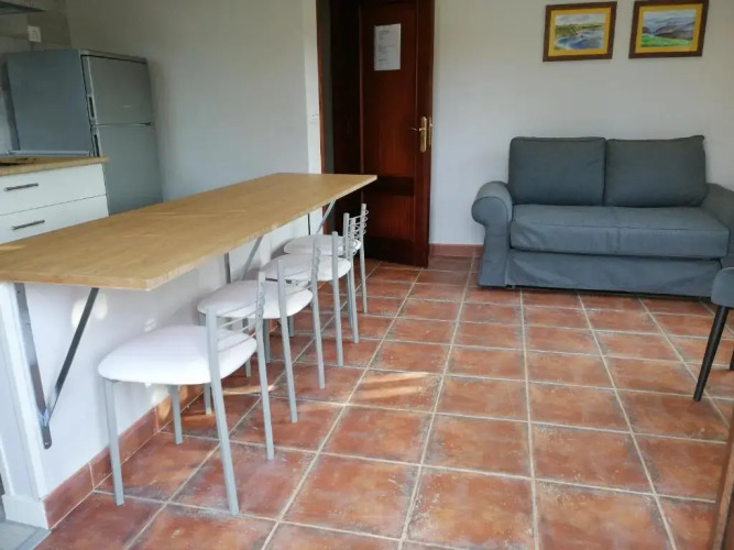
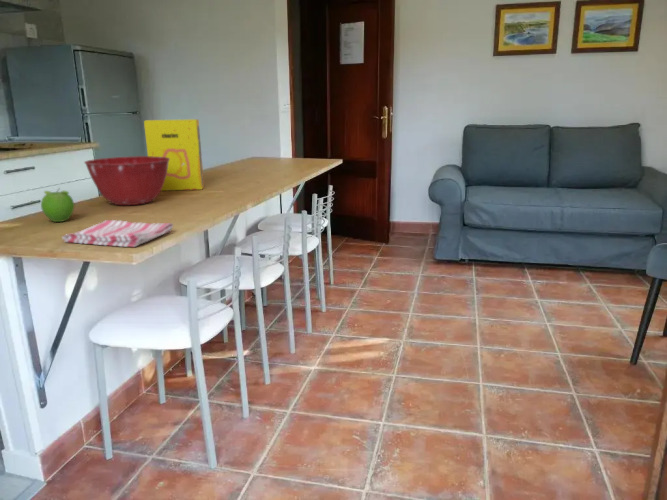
+ dish towel [61,219,174,248]
+ mixing bowl [83,155,170,206]
+ cereal box [143,118,205,191]
+ fruit [40,188,75,223]
